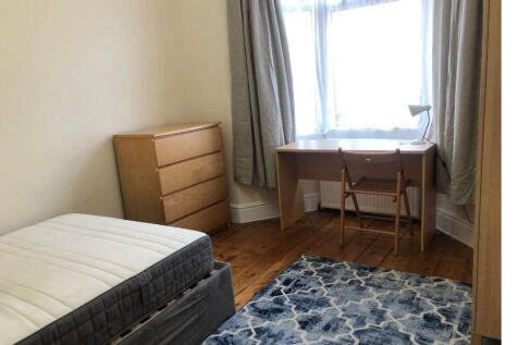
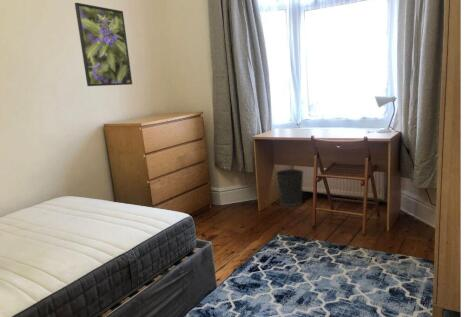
+ wastebasket [275,168,304,207]
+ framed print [74,2,133,87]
